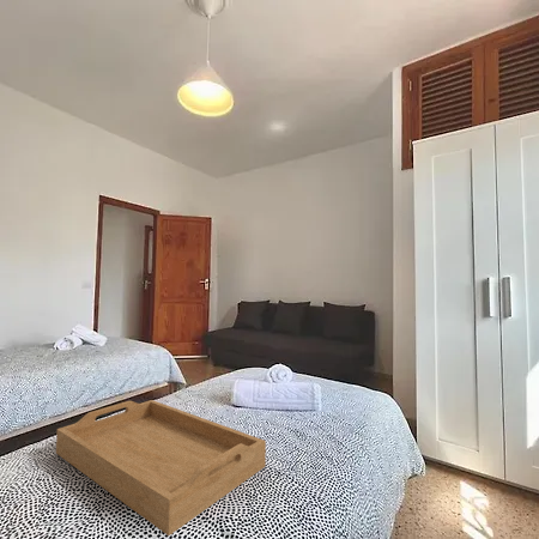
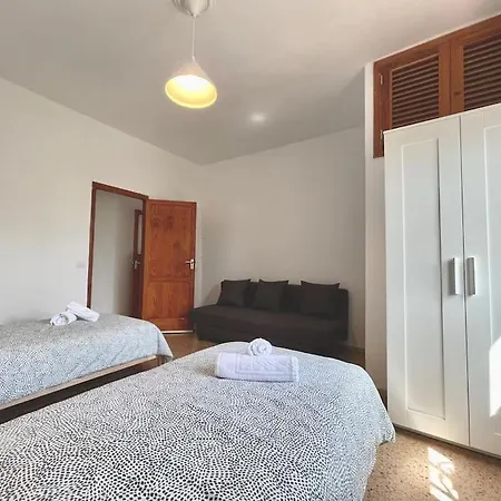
- serving tray [55,399,267,537]
